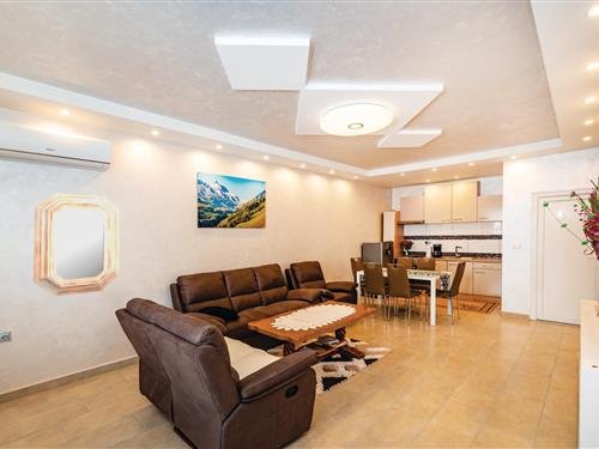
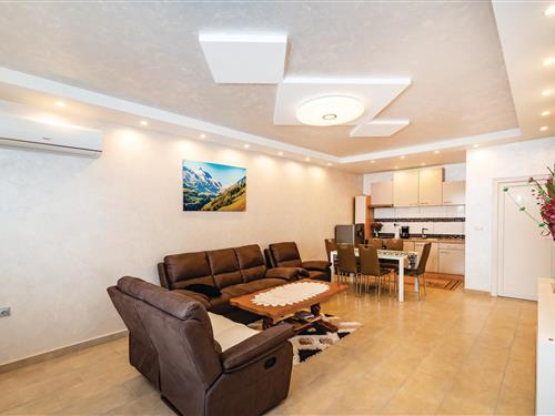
- home mirror [32,192,121,297]
